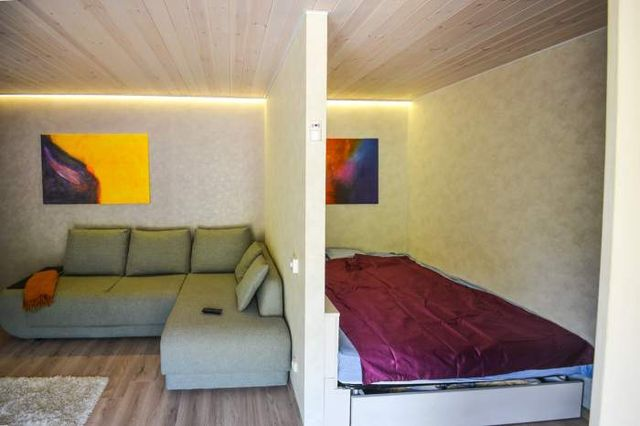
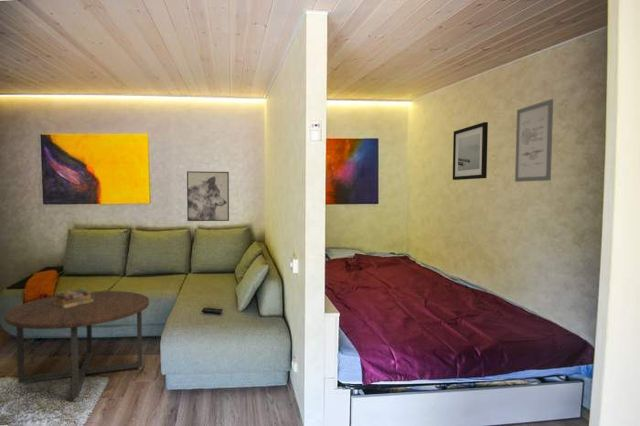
+ wall art [186,170,230,222]
+ books [54,288,93,308]
+ wall art [452,121,489,181]
+ coffee table [3,290,150,402]
+ wall art [514,98,554,183]
